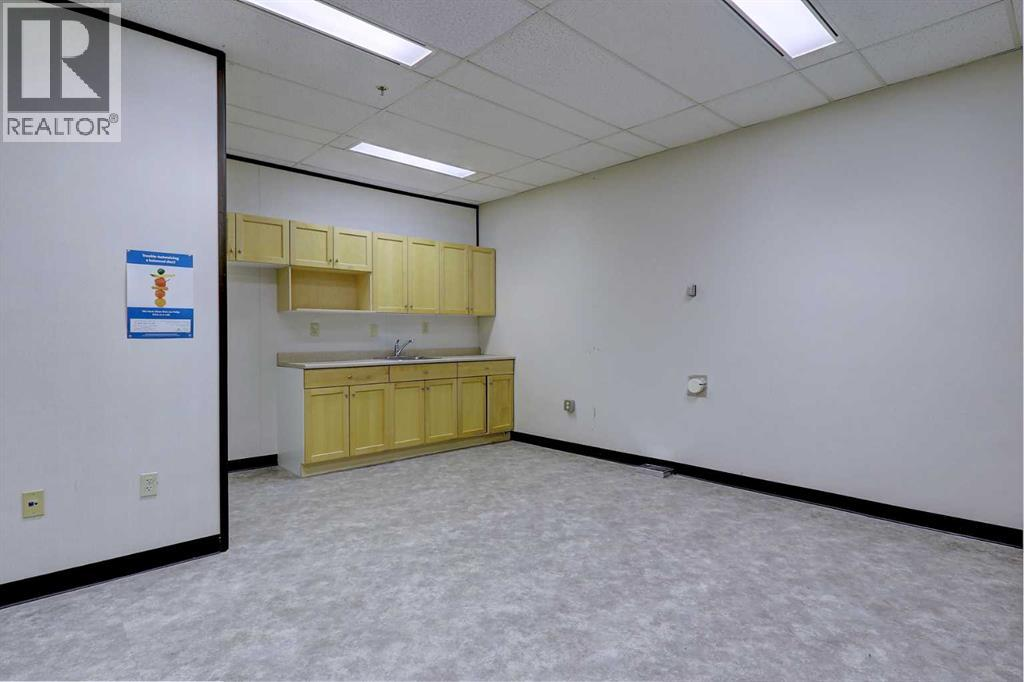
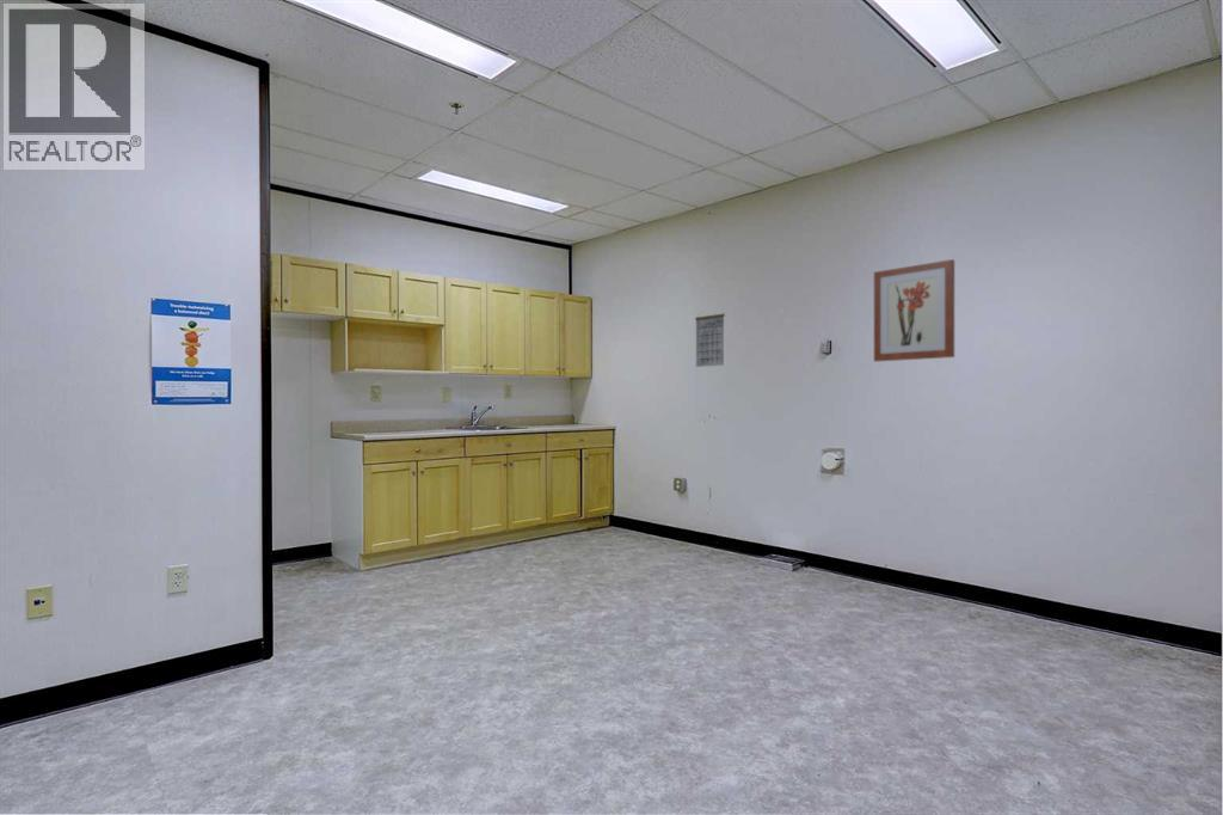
+ calendar [694,310,726,368]
+ wall art [873,258,955,363]
